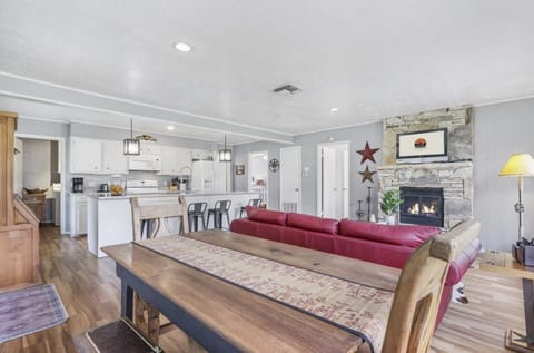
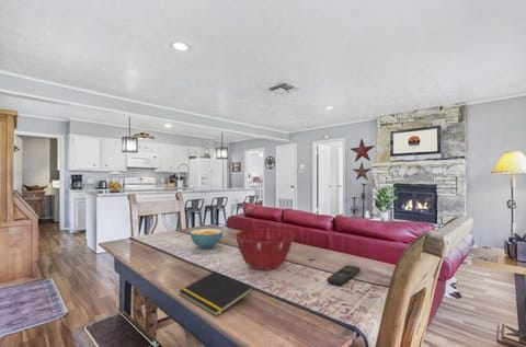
+ notepad [179,270,254,317]
+ cereal bowl [190,228,224,250]
+ mixing bowl [235,228,295,271]
+ remote control [327,264,362,287]
